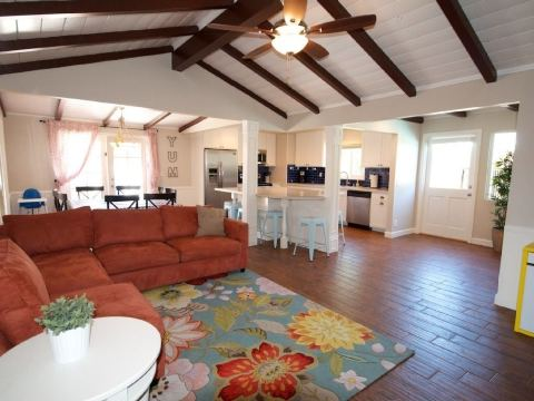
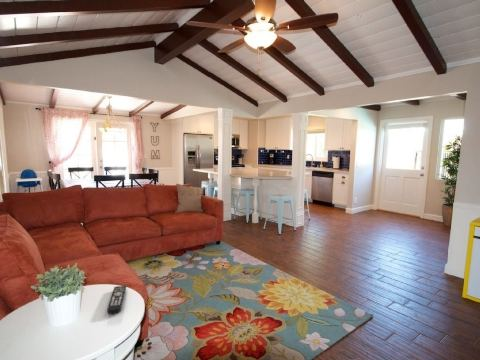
+ remote control [106,285,127,315]
